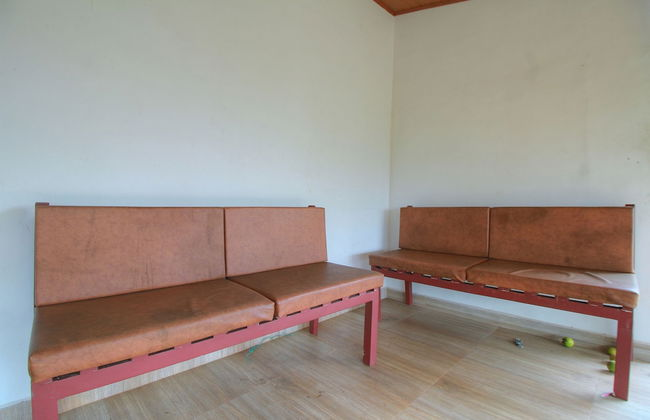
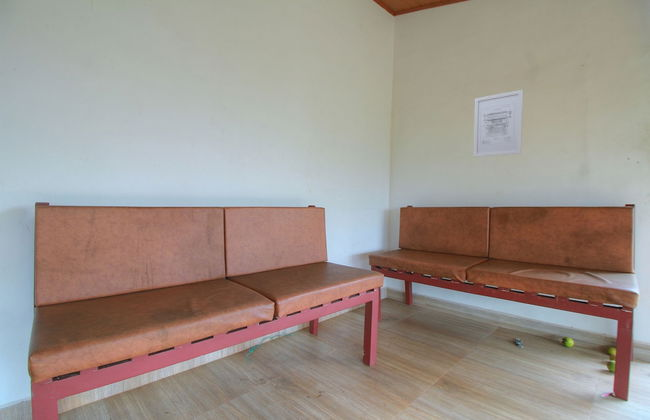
+ wall art [472,89,524,158]
